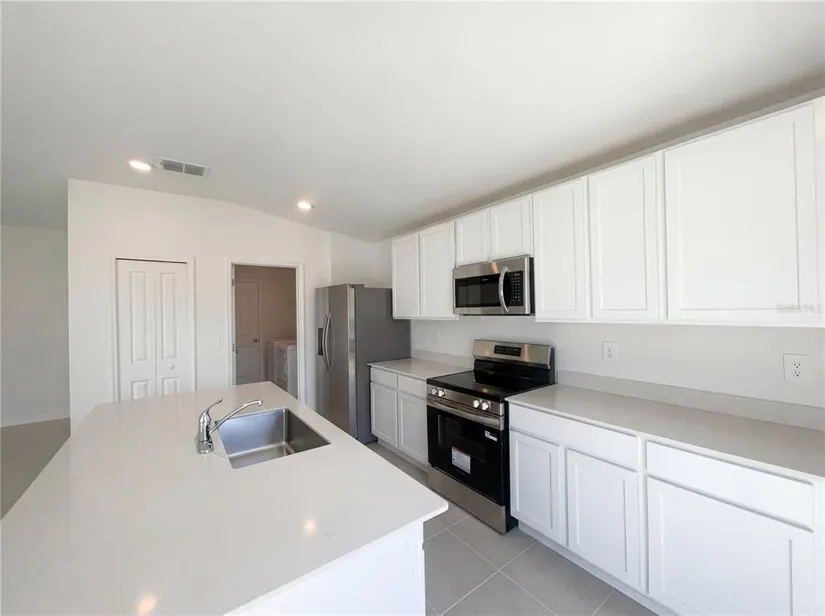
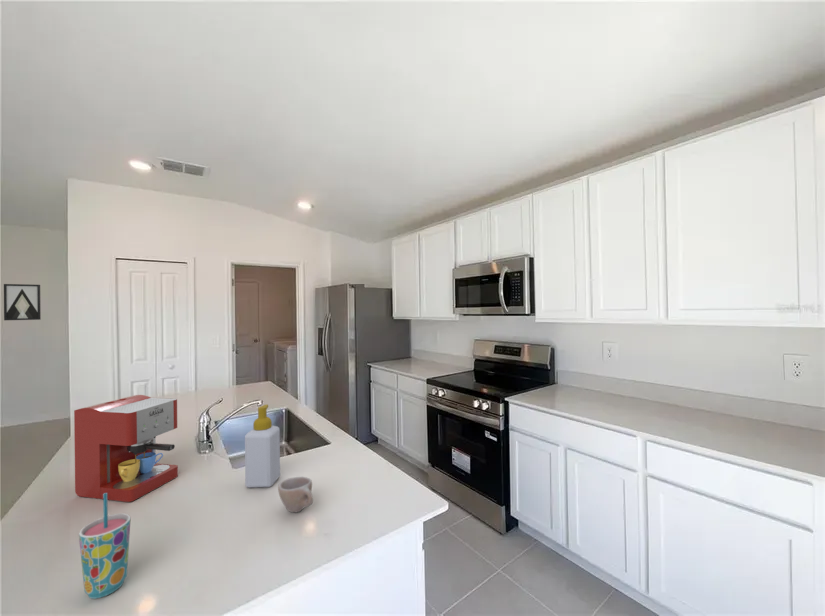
+ wall art [3,283,42,321]
+ cup [277,476,314,513]
+ coffee maker [73,394,179,503]
+ soap bottle [244,404,281,488]
+ cup [78,493,131,599]
